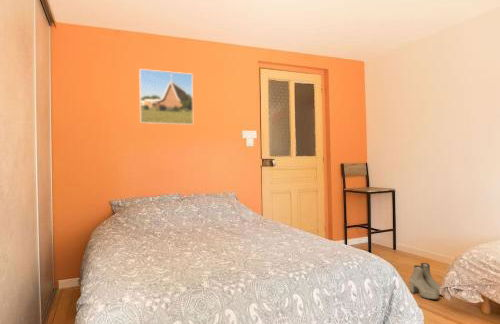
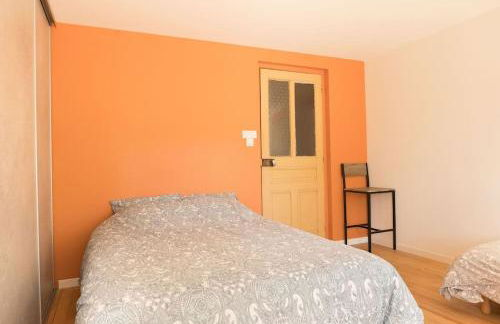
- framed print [138,68,194,126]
- boots [408,262,442,300]
